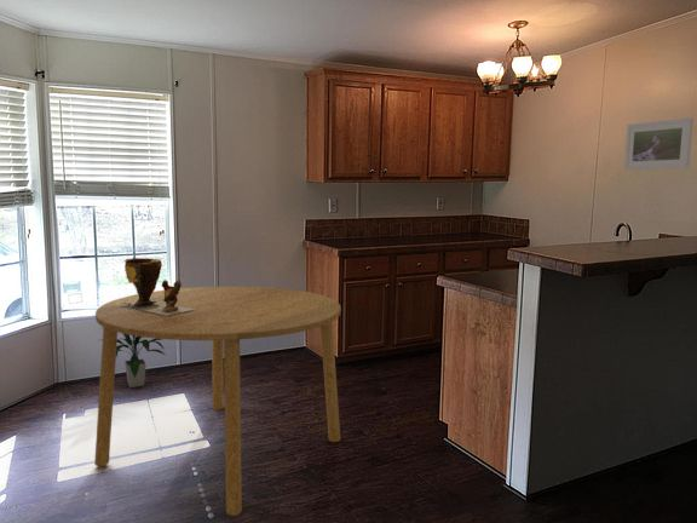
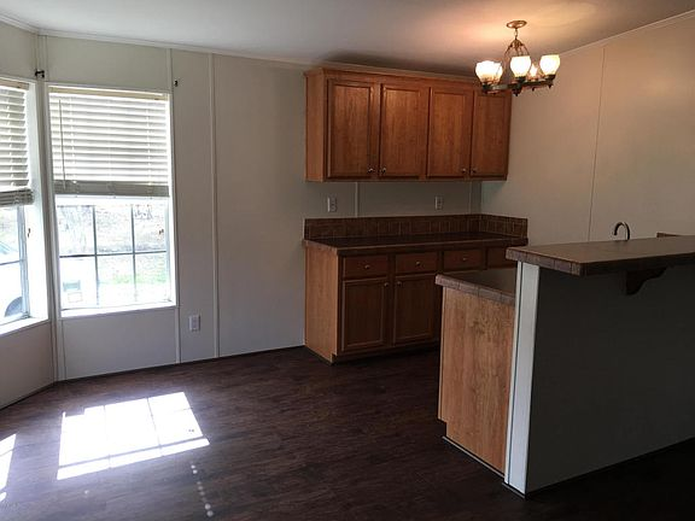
- indoor plant [96,333,166,389]
- dining table [93,285,342,517]
- clay pot [117,257,196,316]
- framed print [623,116,695,171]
